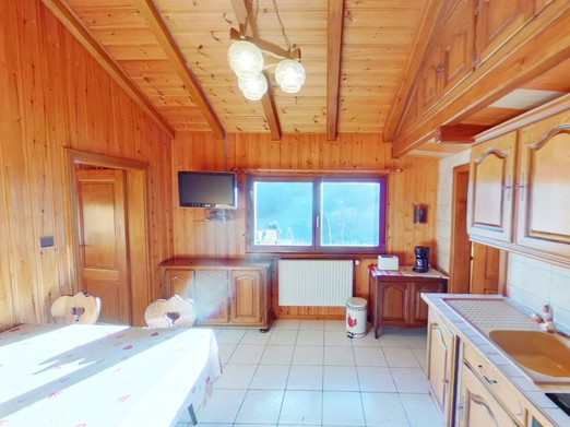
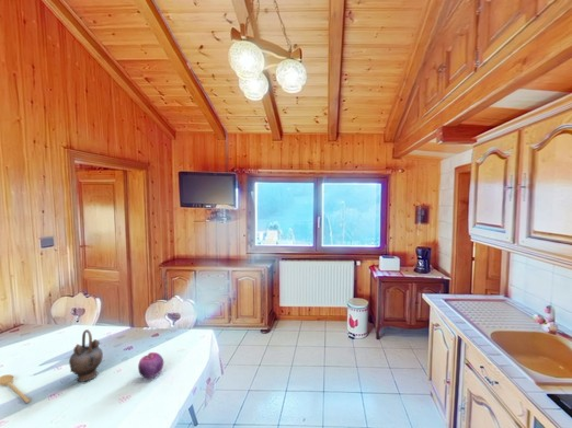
+ spoon [0,373,31,404]
+ fruit [137,351,164,379]
+ teapot [68,328,104,383]
